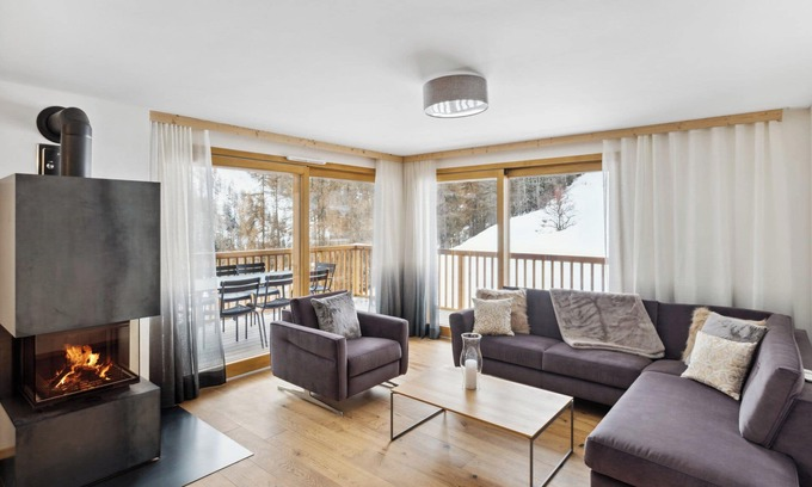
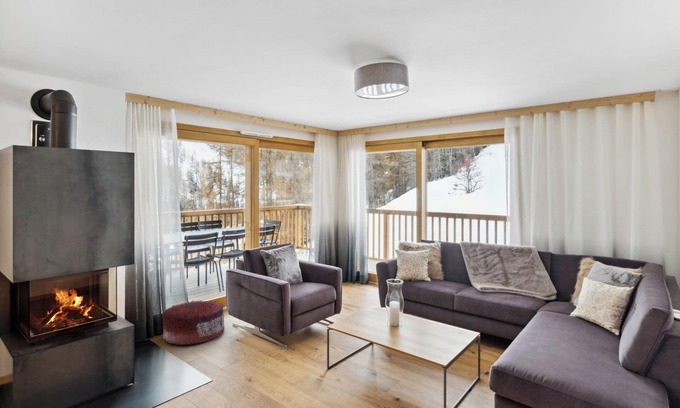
+ pouf [162,300,226,346]
